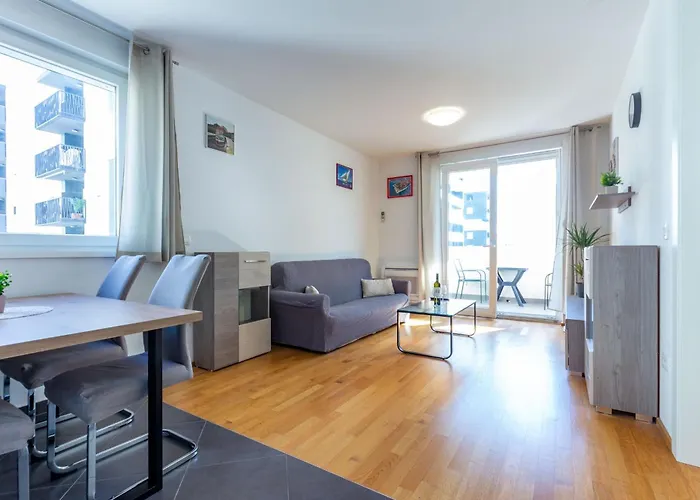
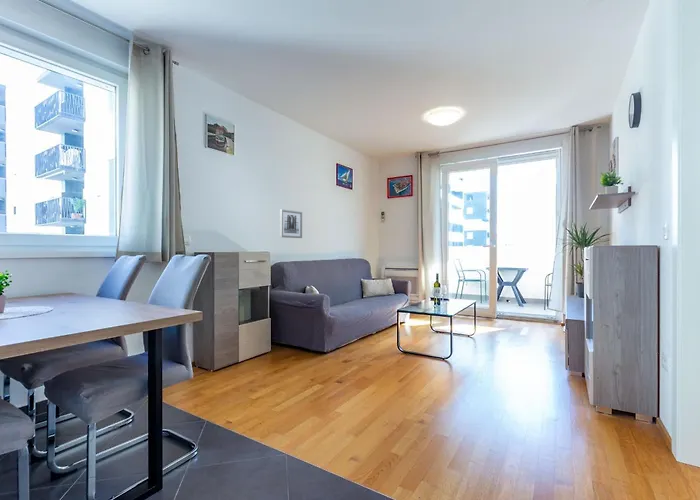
+ wall art [279,208,303,239]
